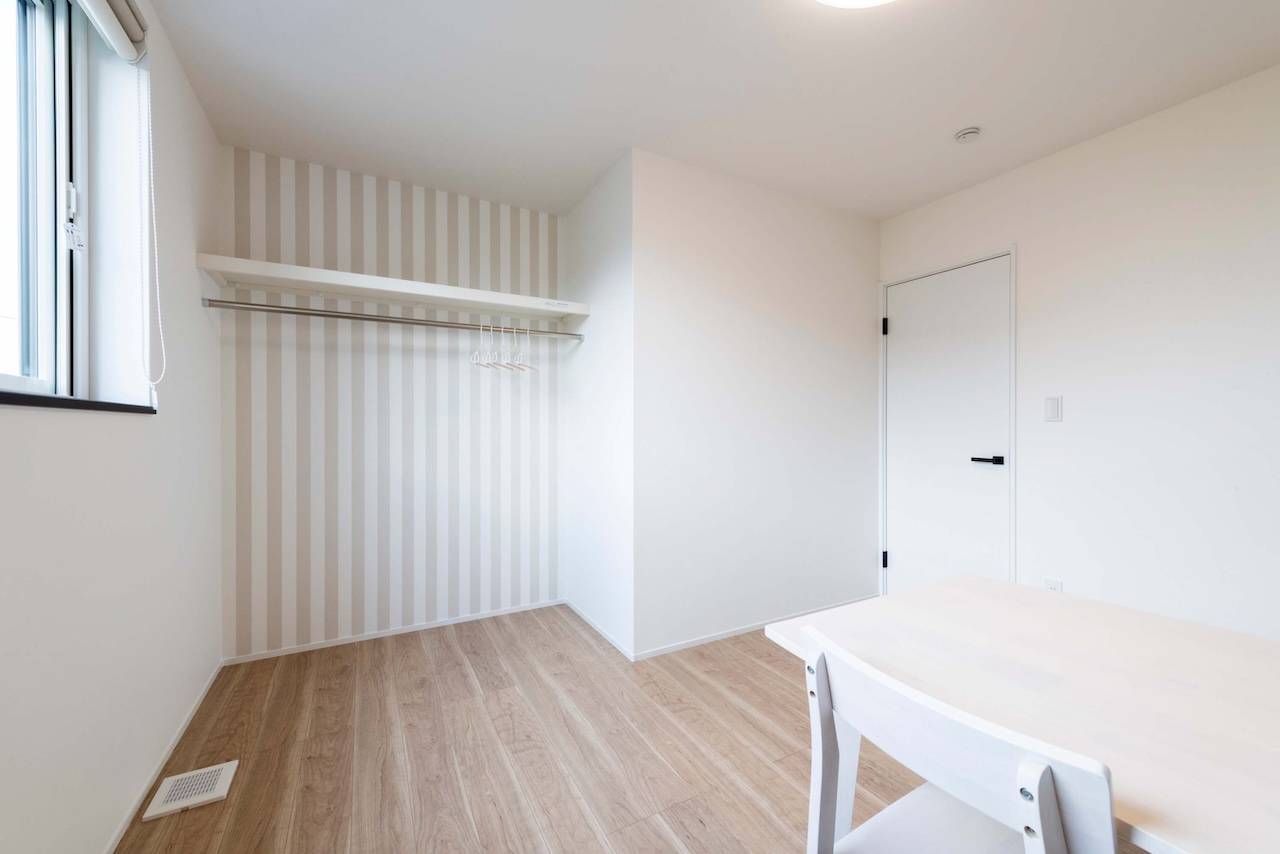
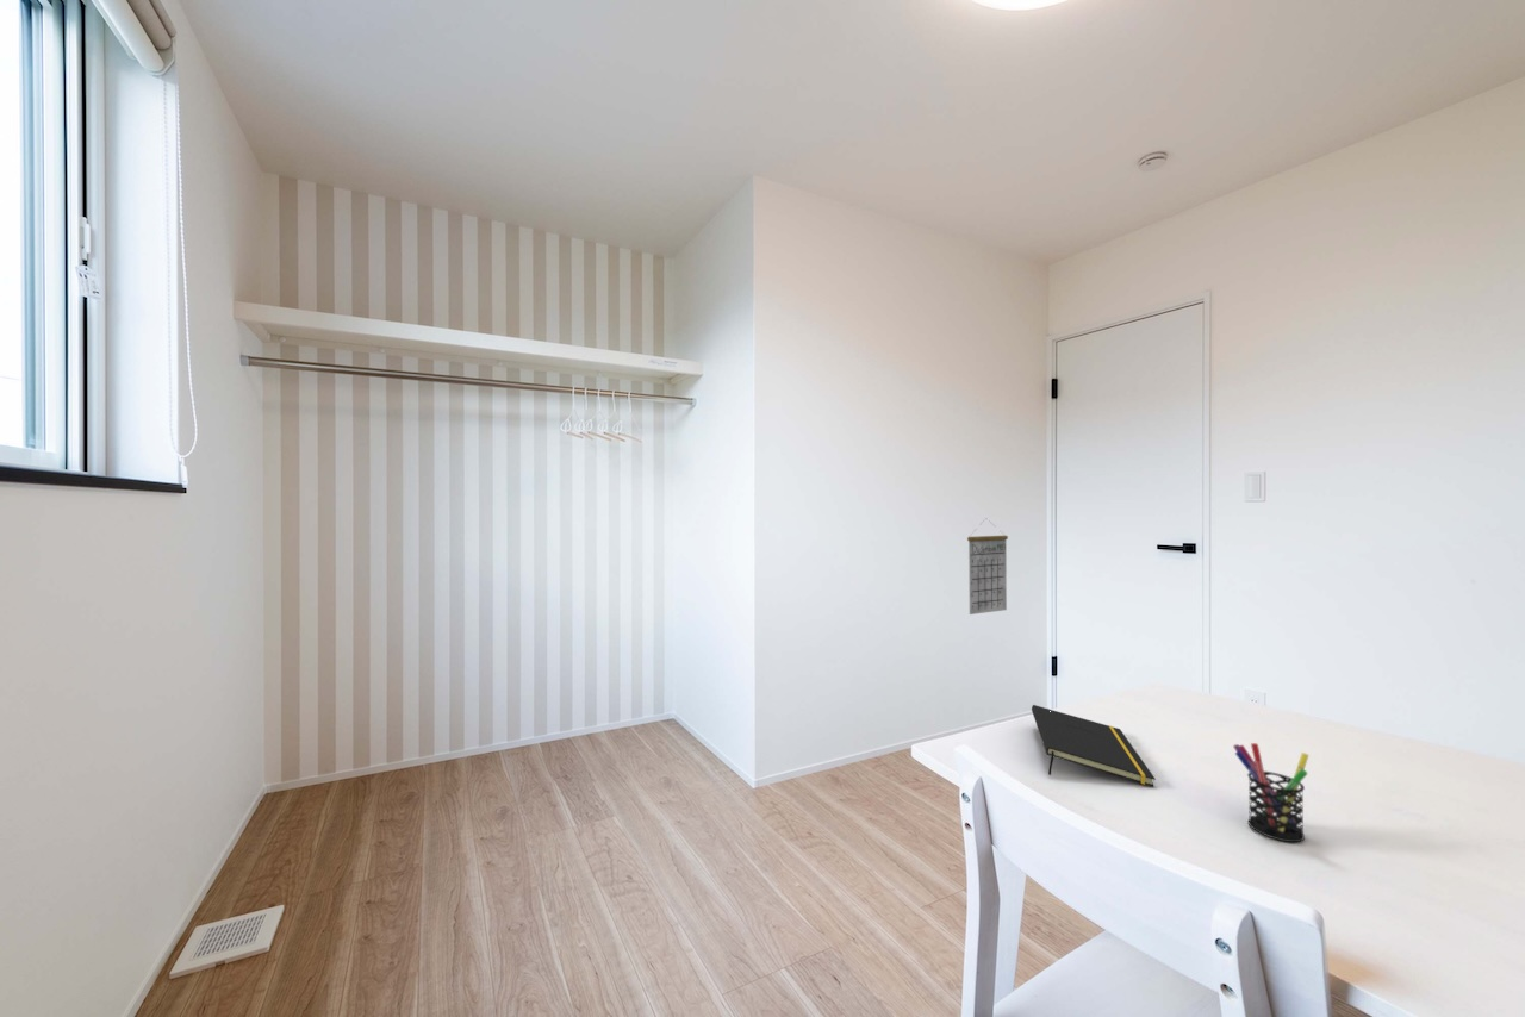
+ notepad [1031,704,1156,787]
+ calendar [966,518,1009,616]
+ pen holder [1232,742,1311,843]
